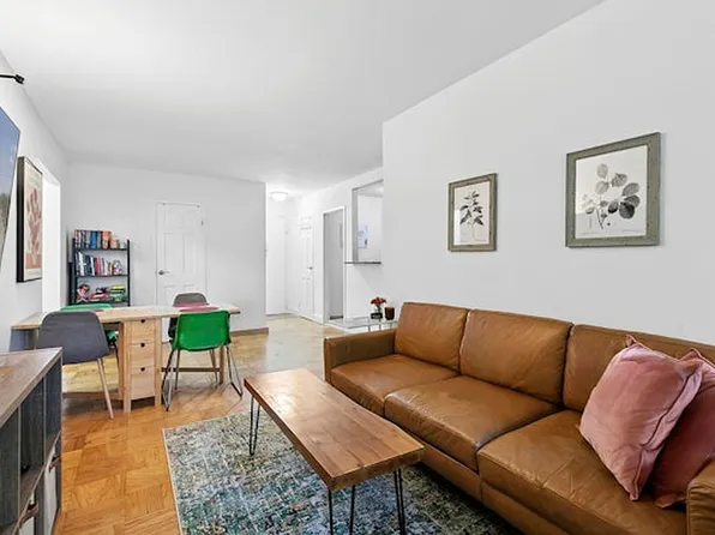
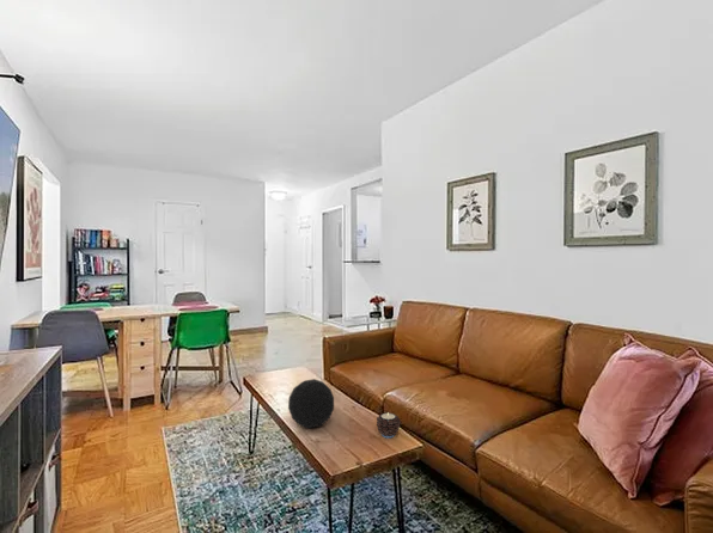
+ decorative orb [287,378,335,429]
+ candle [376,411,401,439]
